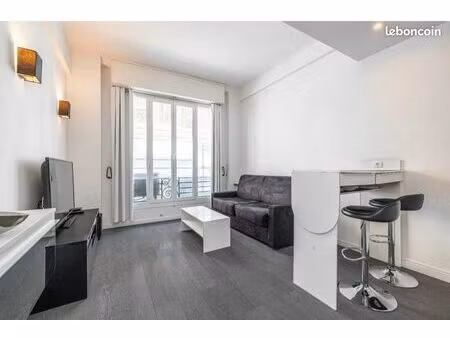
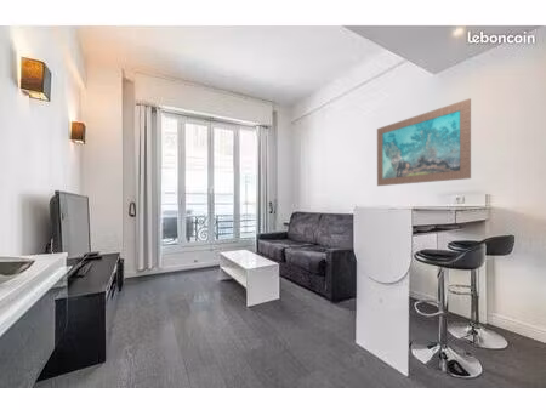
+ wall art [376,97,472,187]
